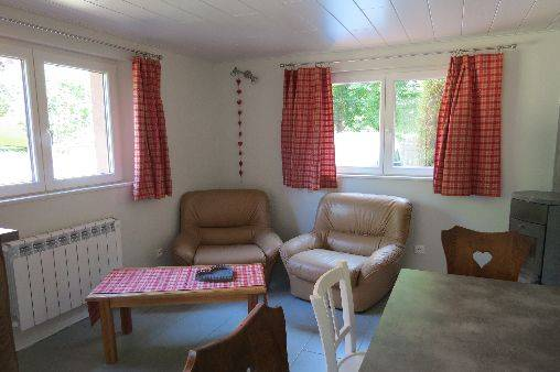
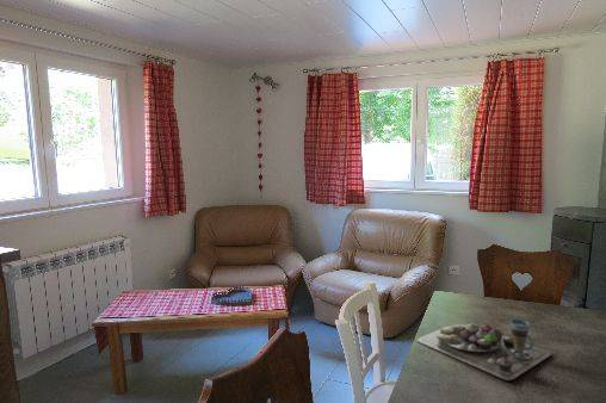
+ food plate [415,318,552,382]
